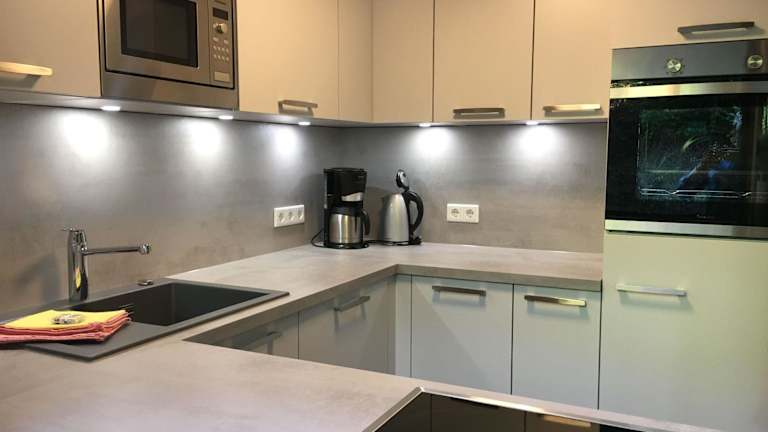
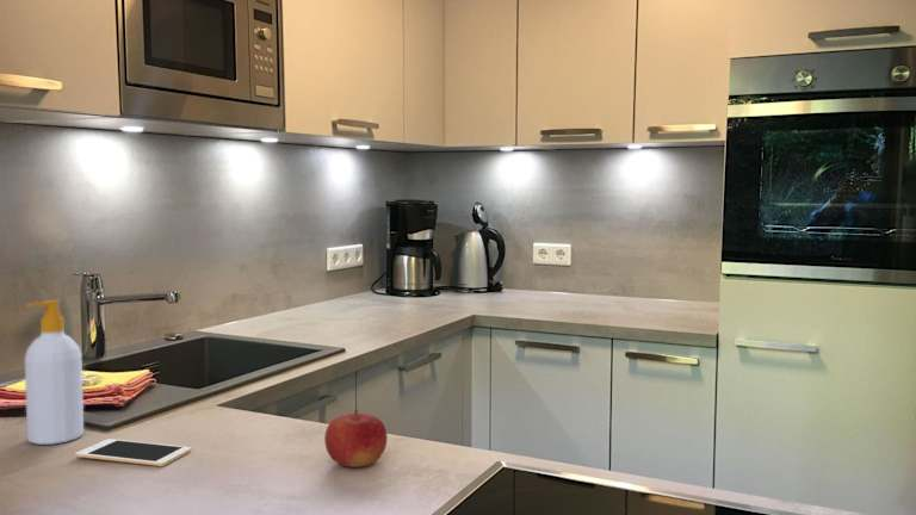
+ fruit [323,408,389,469]
+ cell phone [74,438,192,467]
+ soap bottle [24,299,85,446]
